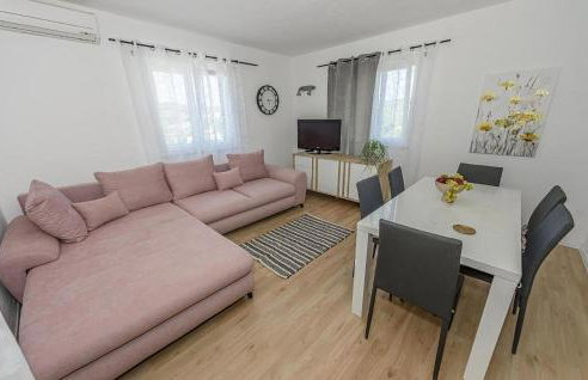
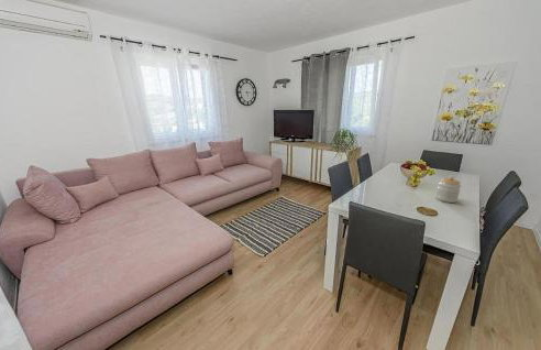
+ jar [434,176,463,204]
